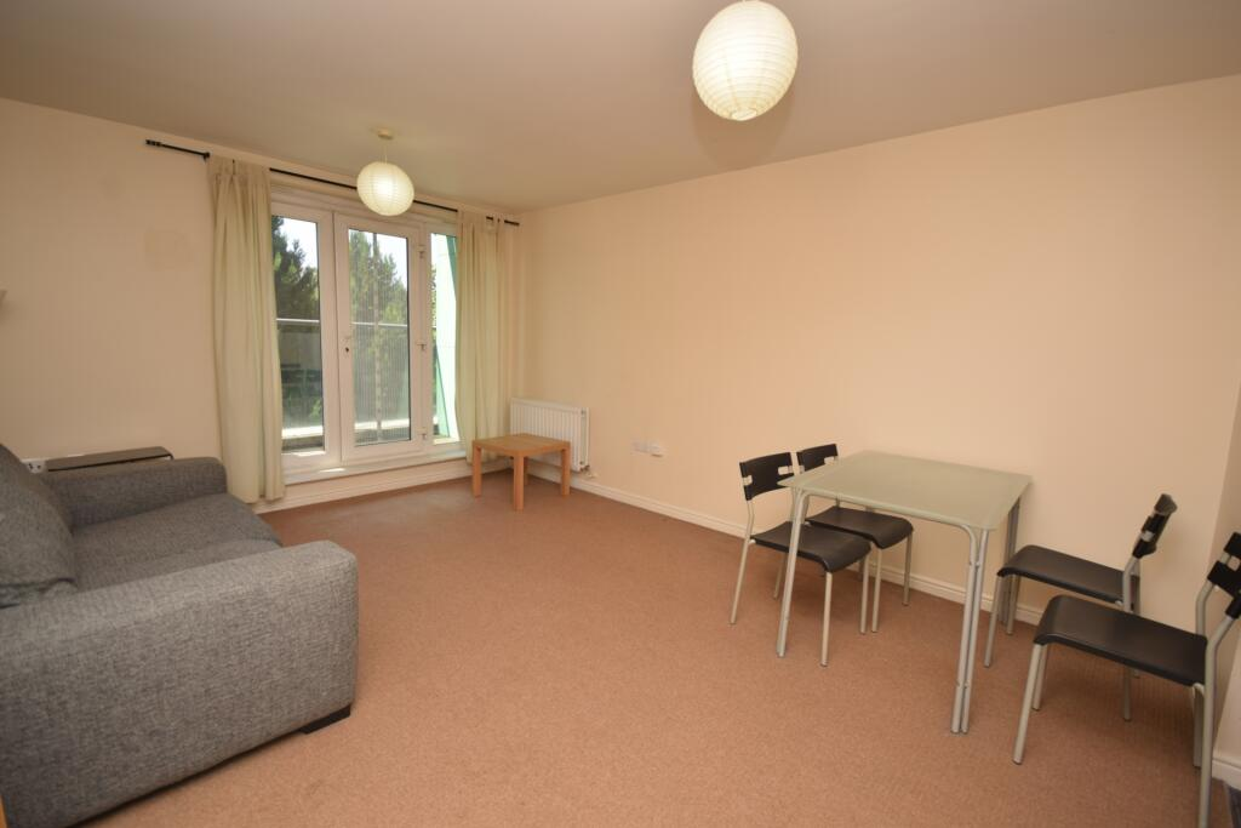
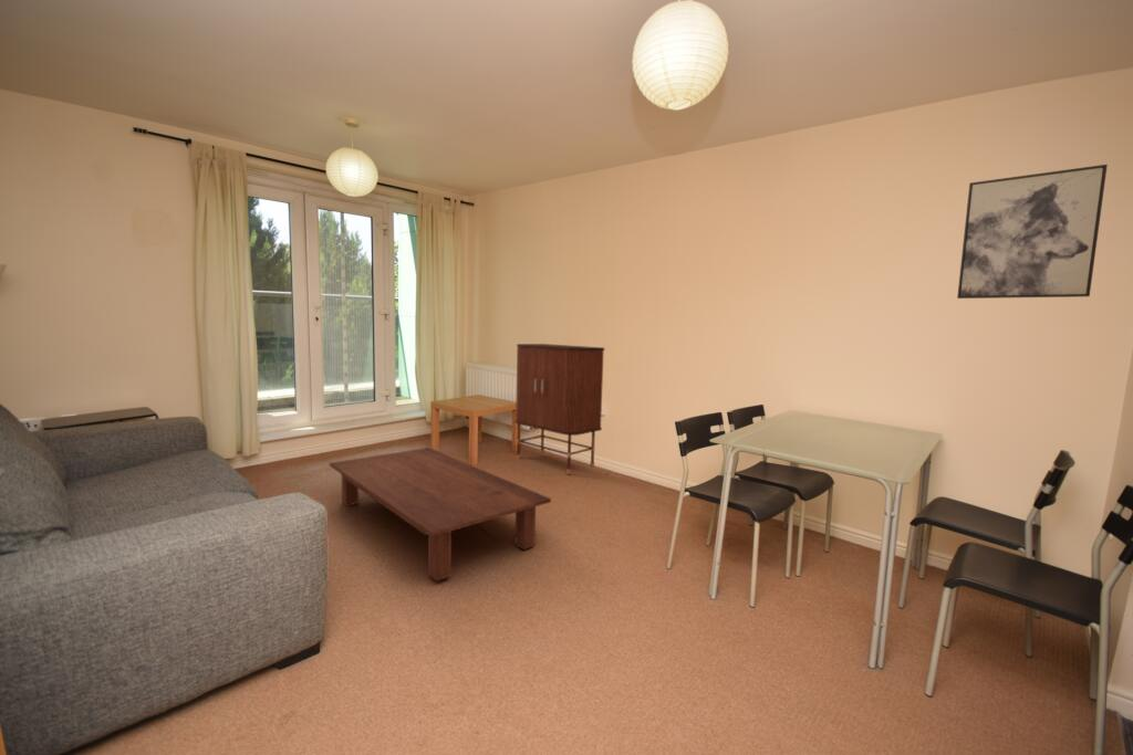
+ coffee table [329,447,552,583]
+ wall art [956,164,1109,300]
+ bar cabinet [514,343,605,475]
